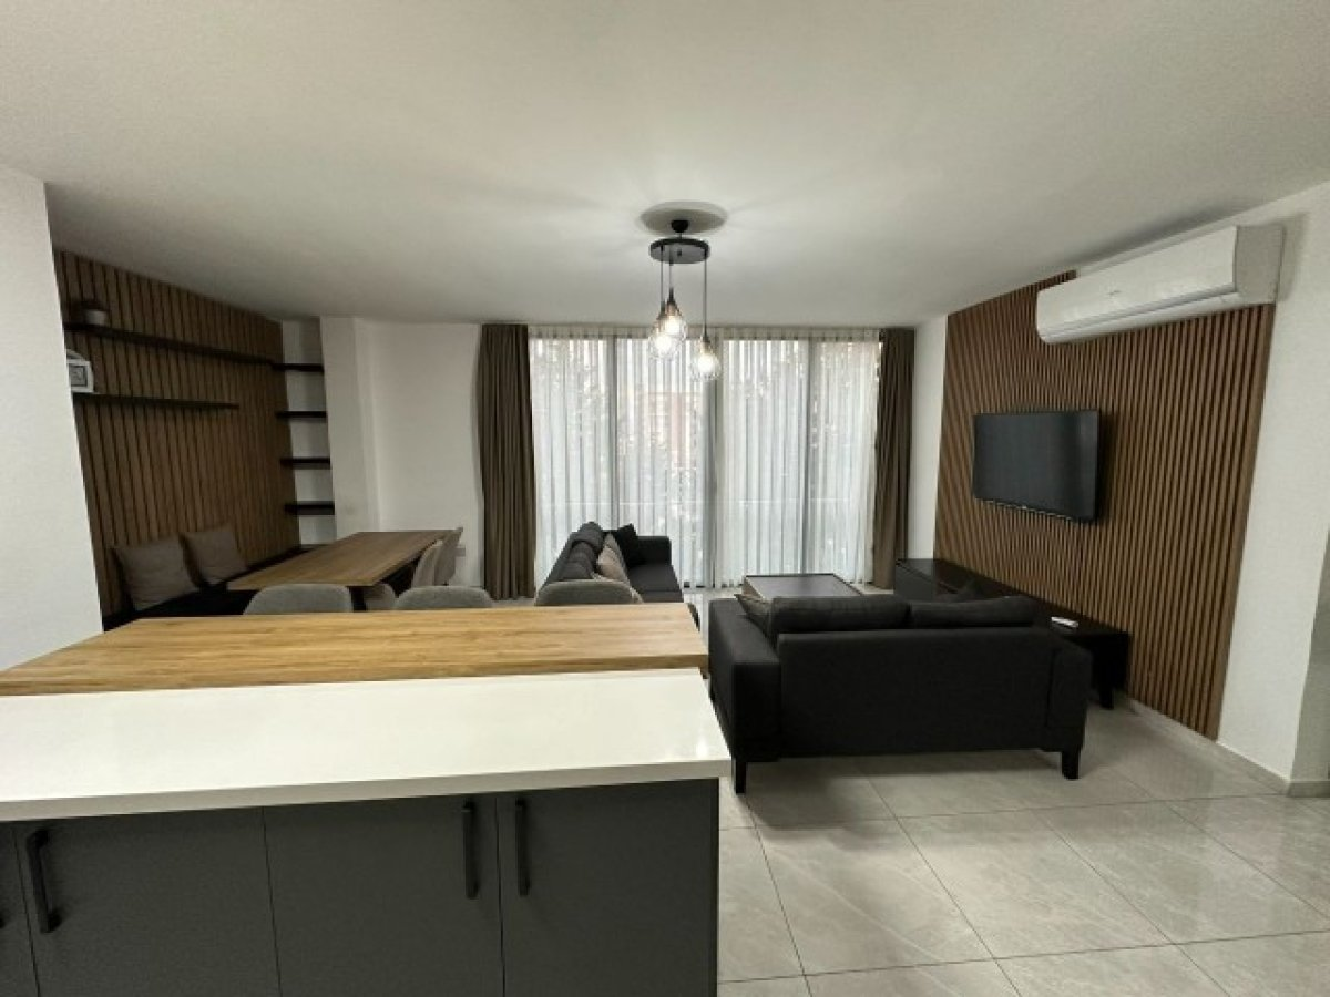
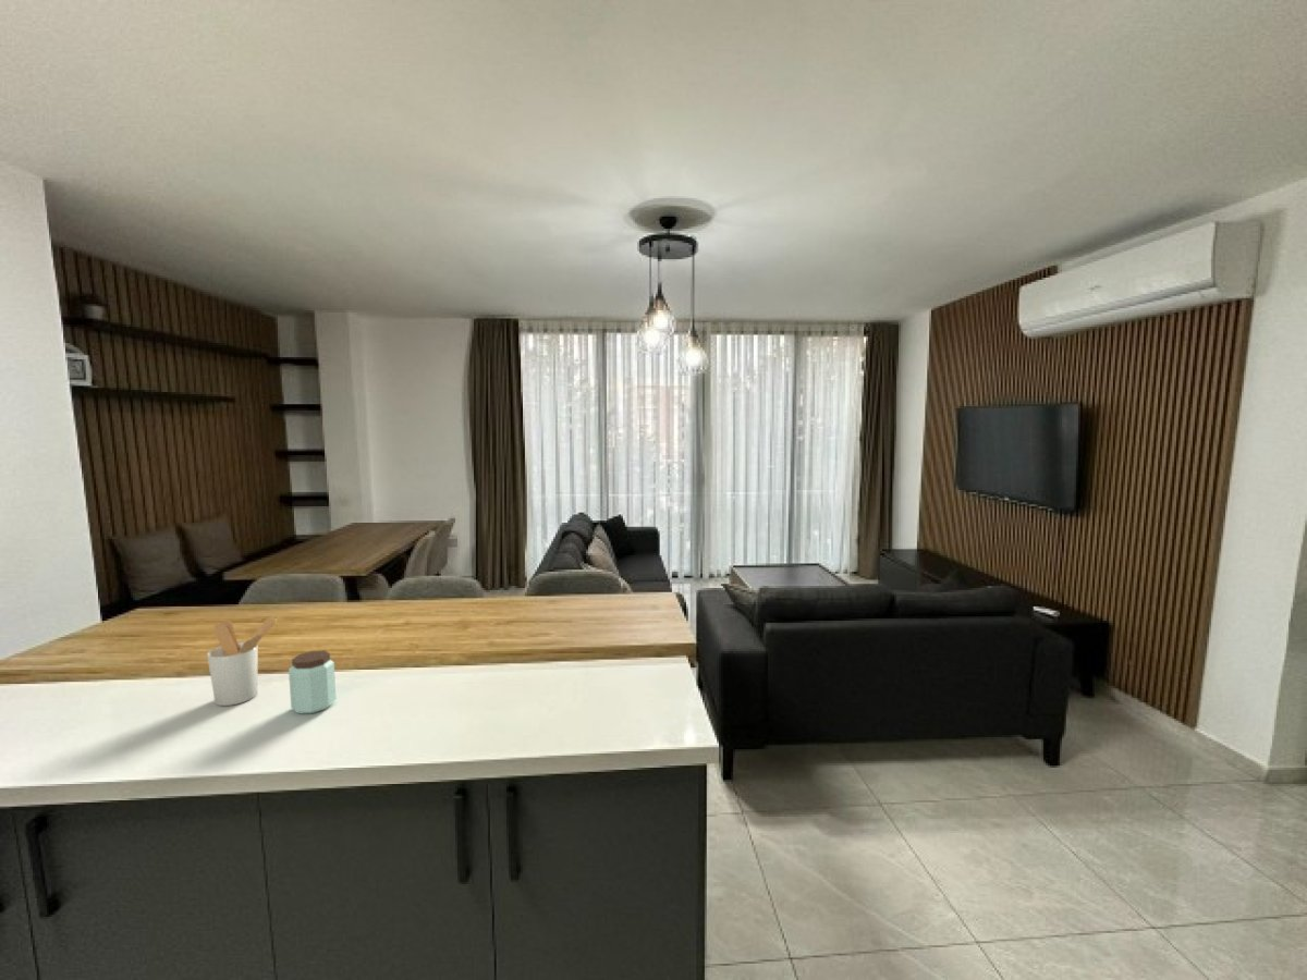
+ peanut butter [288,649,338,714]
+ utensil holder [206,615,278,707]
